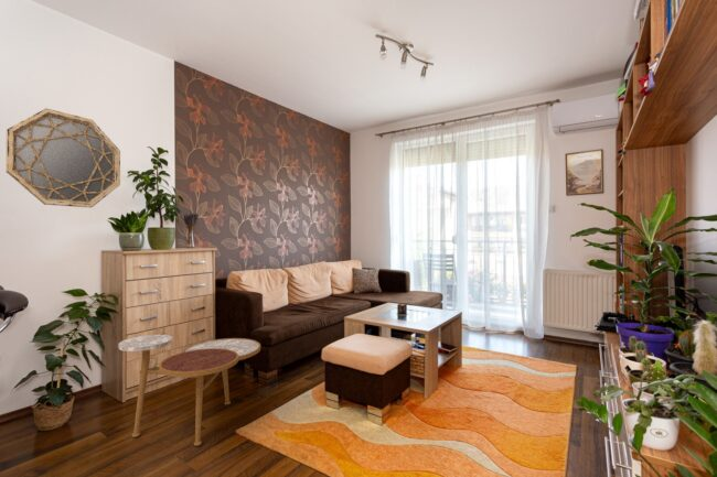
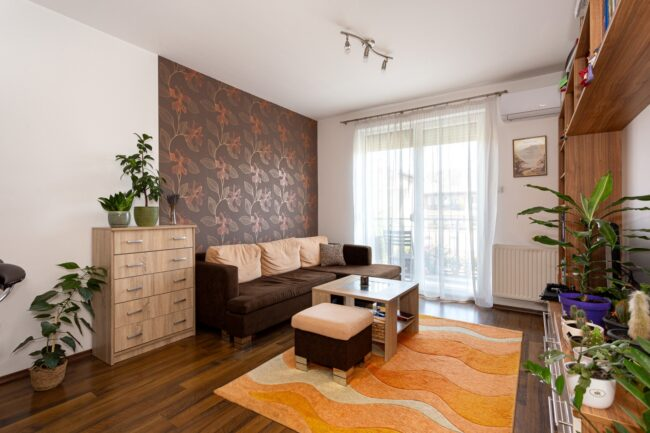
- home mirror [6,108,121,208]
- side table [117,334,261,447]
